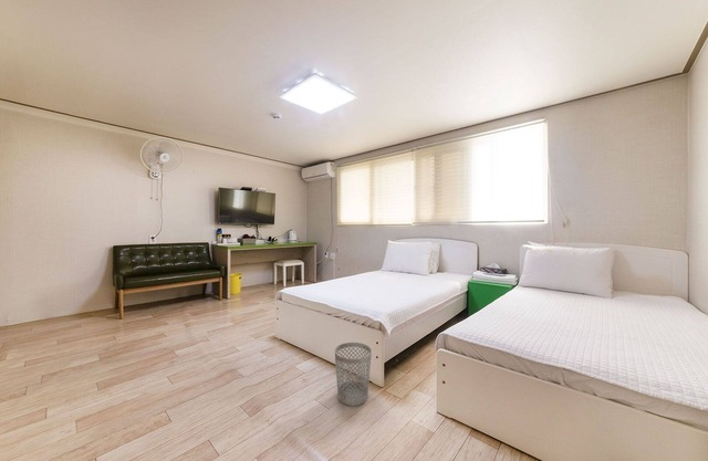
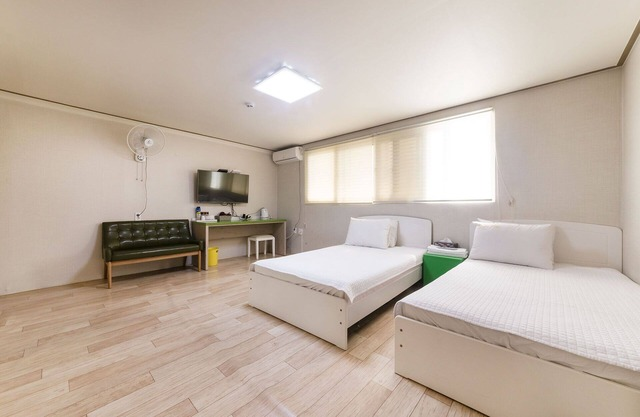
- wastebasket [334,342,373,407]
